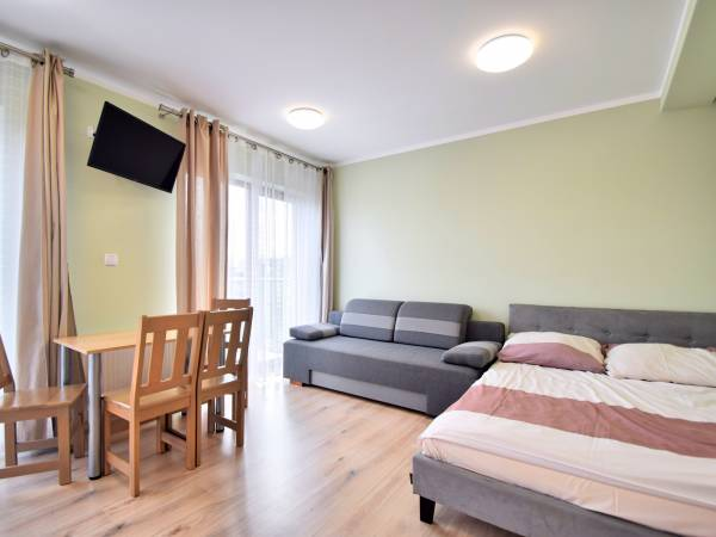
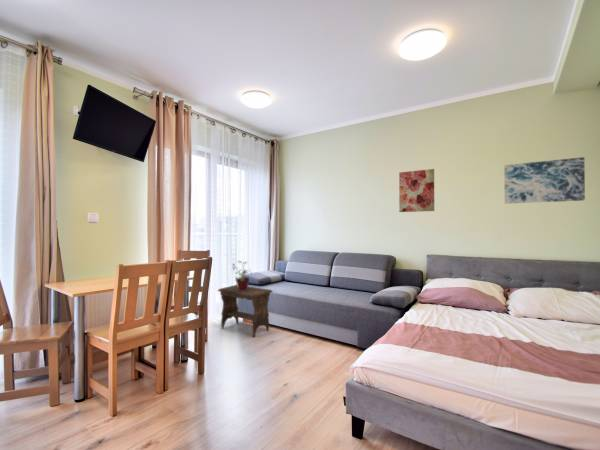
+ wall art [503,156,586,205]
+ wall art [398,168,435,213]
+ potted plant [231,260,252,291]
+ footstool [217,284,274,338]
